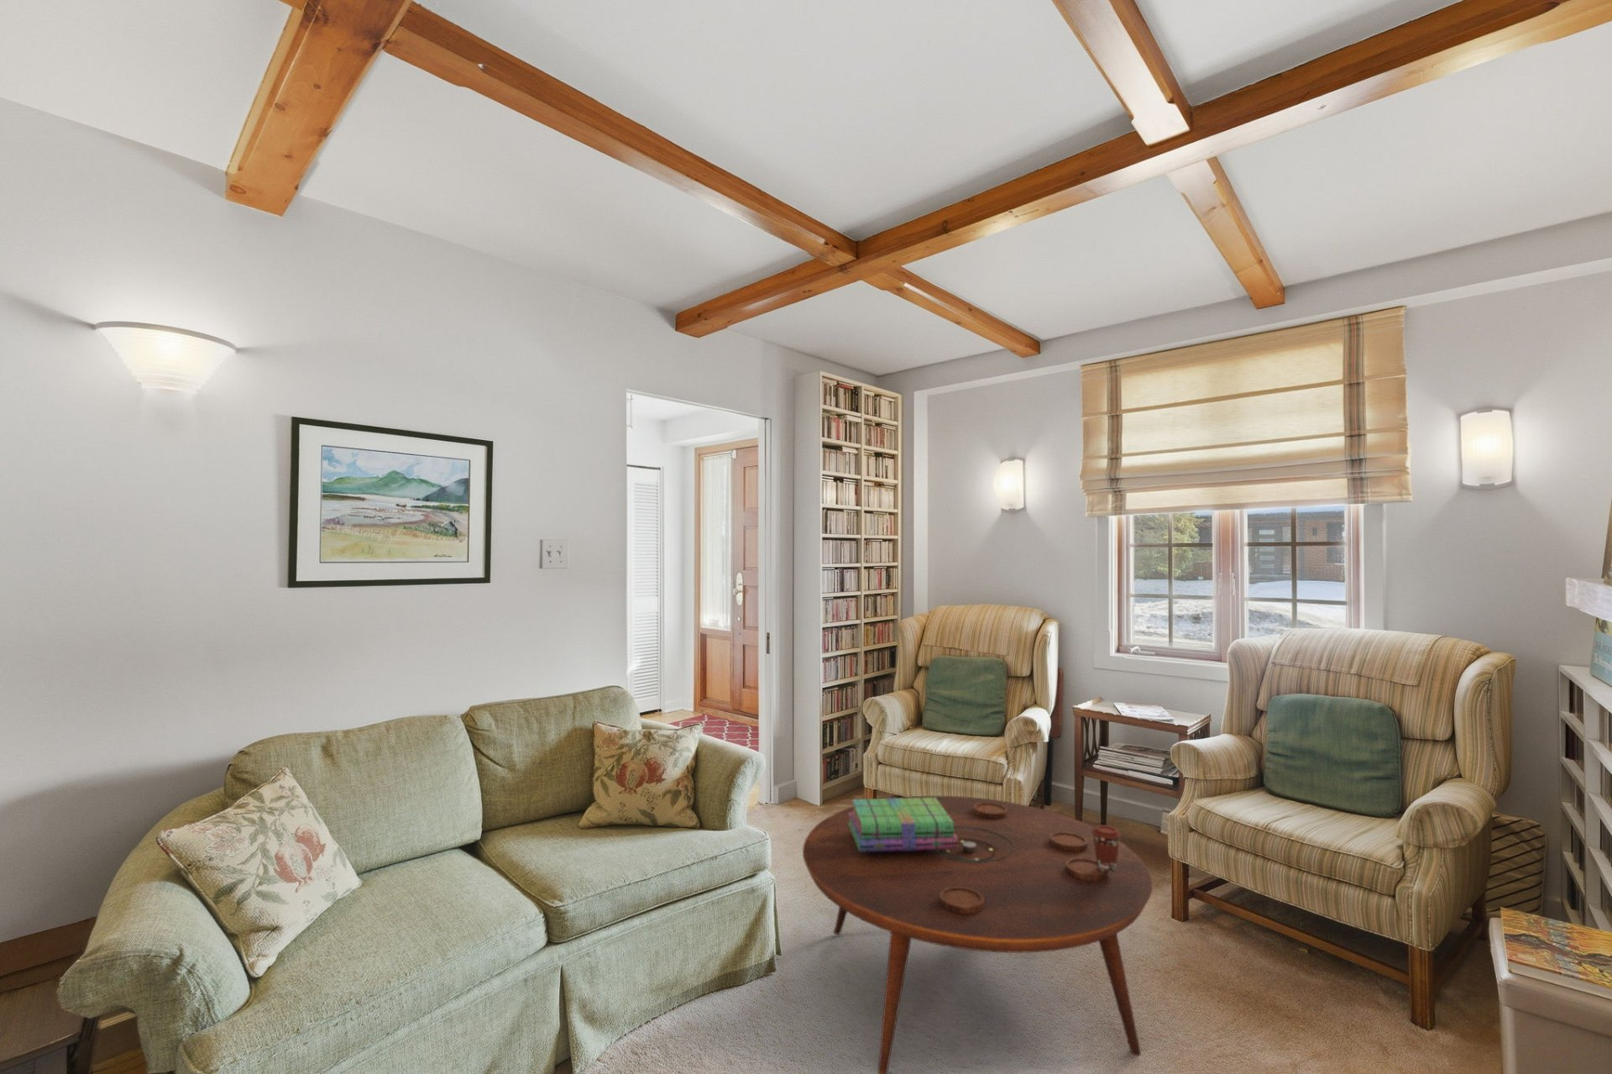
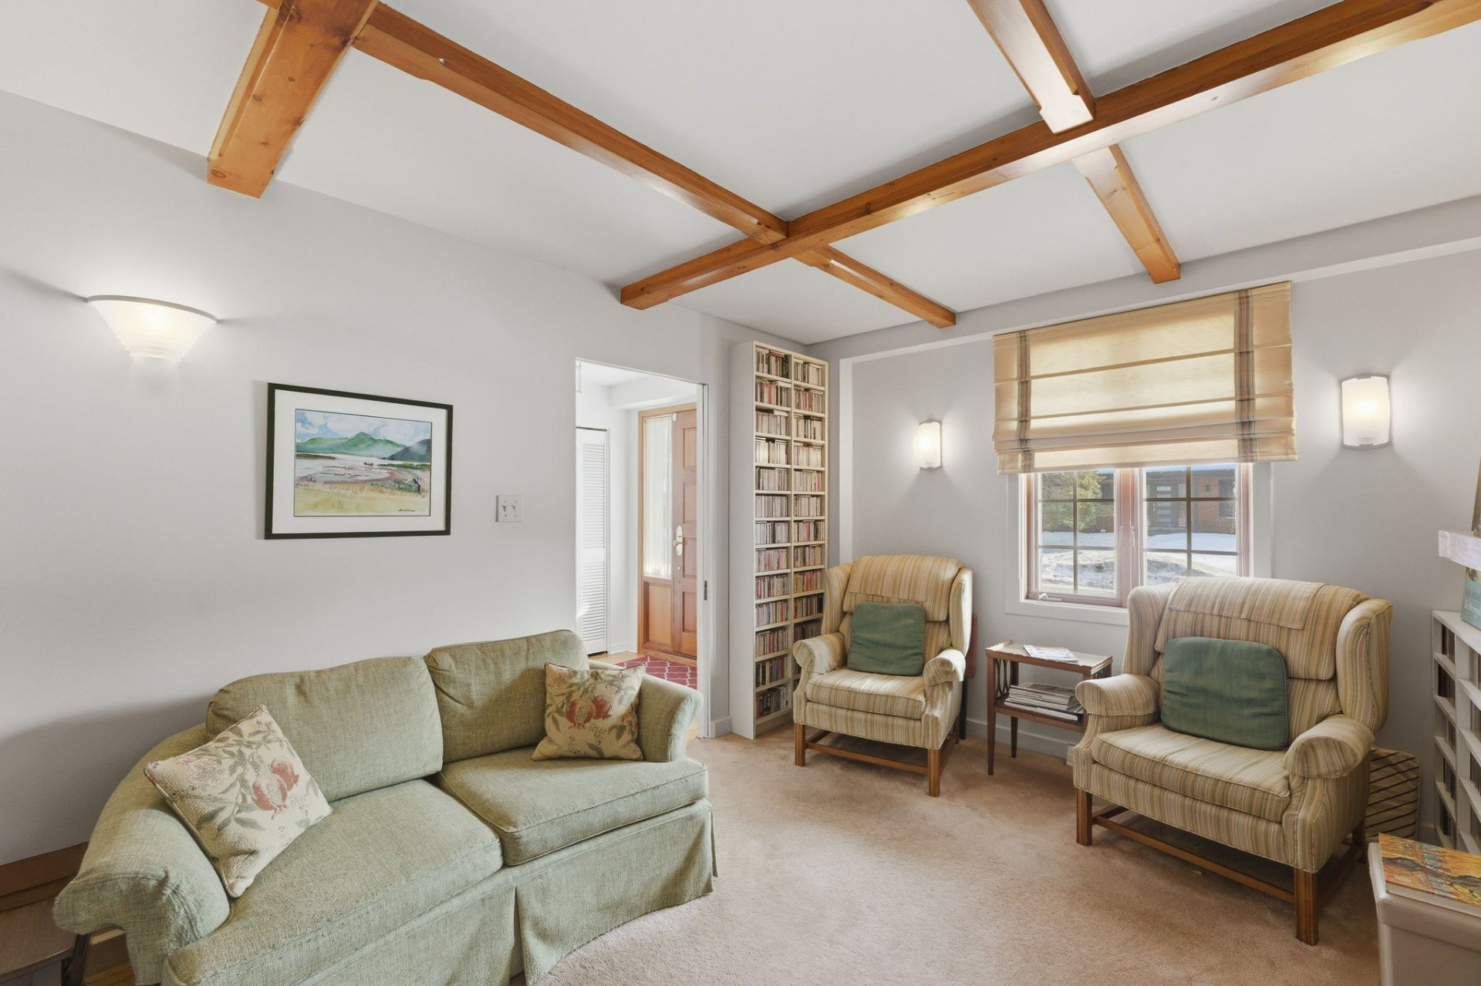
- coffee cup [1092,825,1122,871]
- coffee table [802,795,1153,1074]
- stack of books [849,798,958,851]
